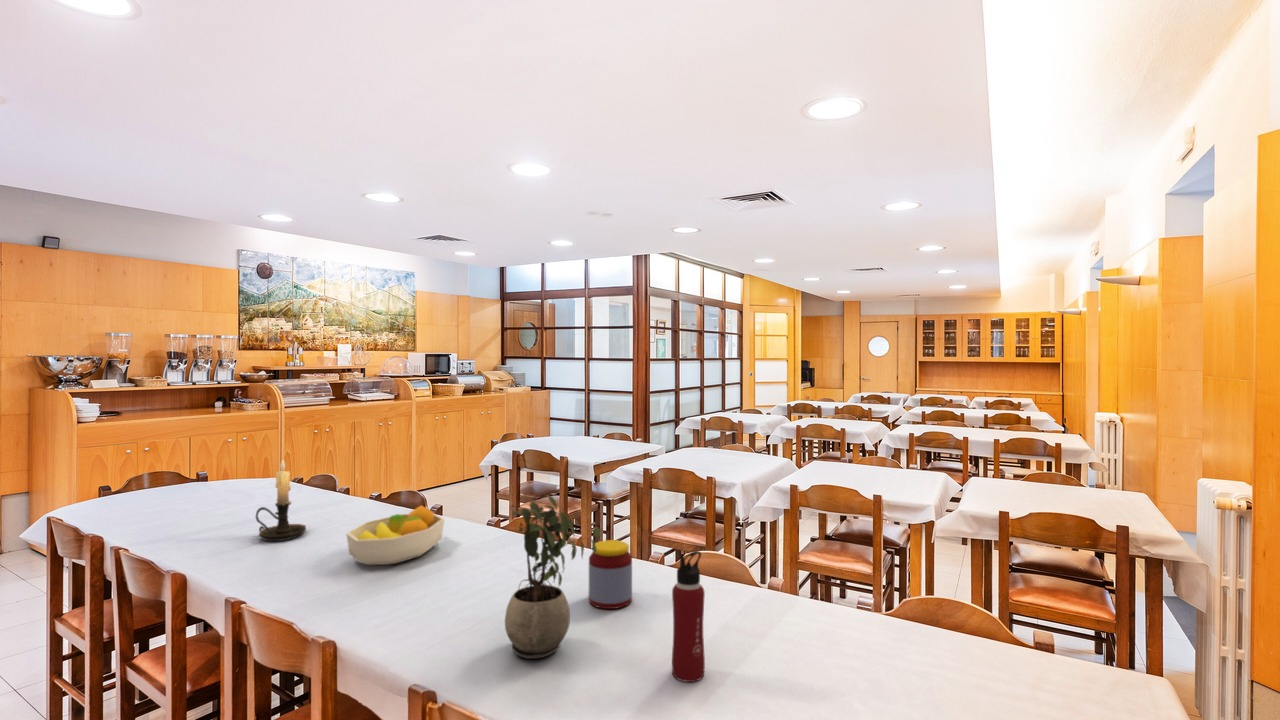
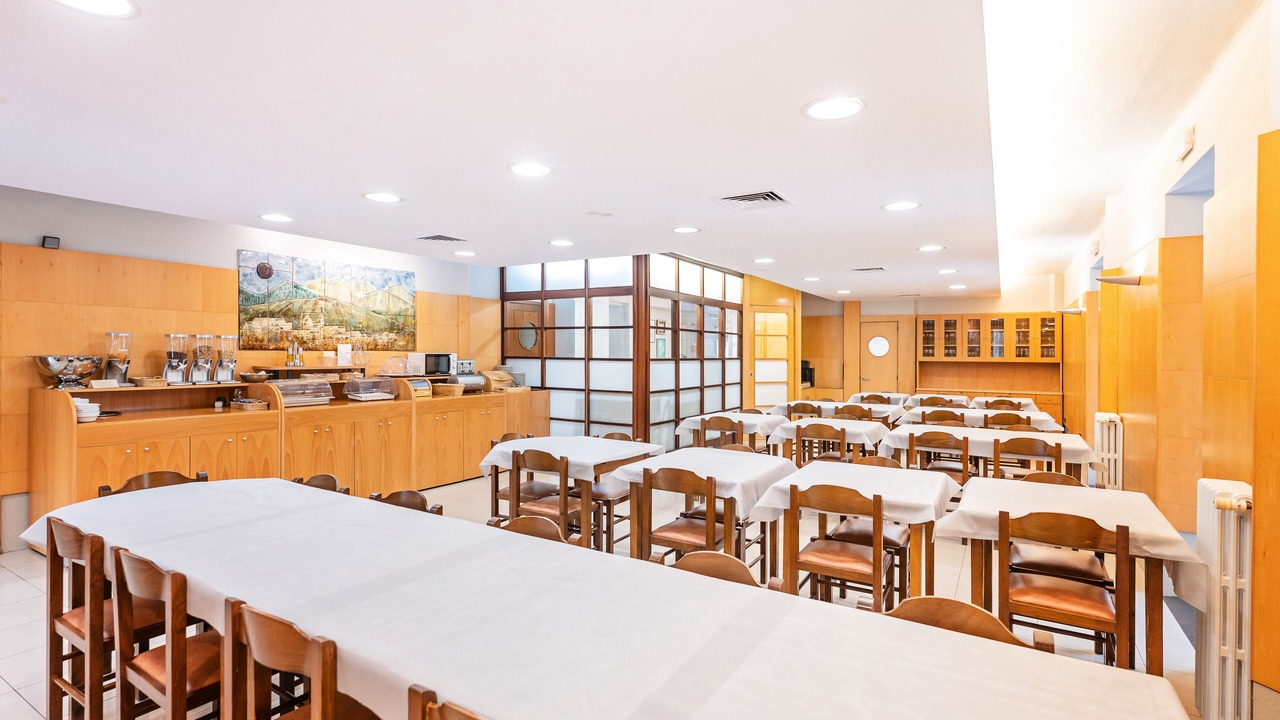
- potted plant [504,495,602,660]
- fruit bowl [345,504,445,566]
- candle holder [255,458,307,542]
- jar [588,539,633,610]
- water bottle [671,550,706,683]
